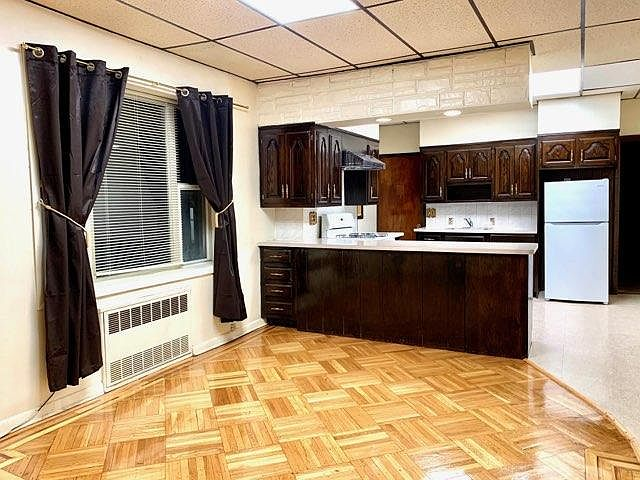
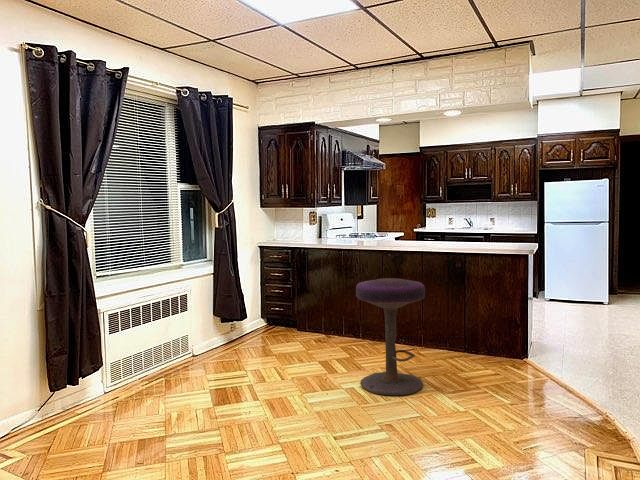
+ stool [355,277,426,396]
